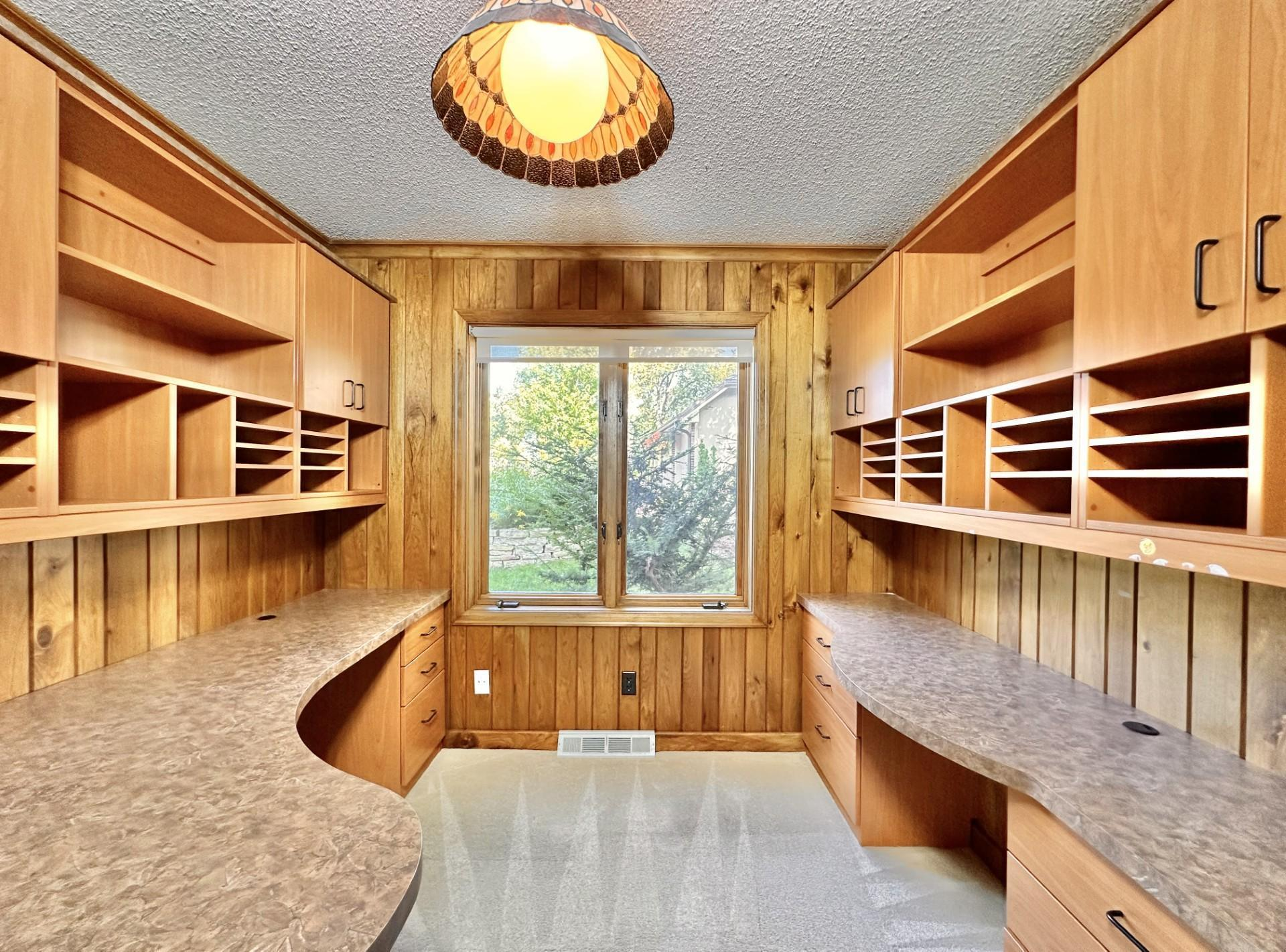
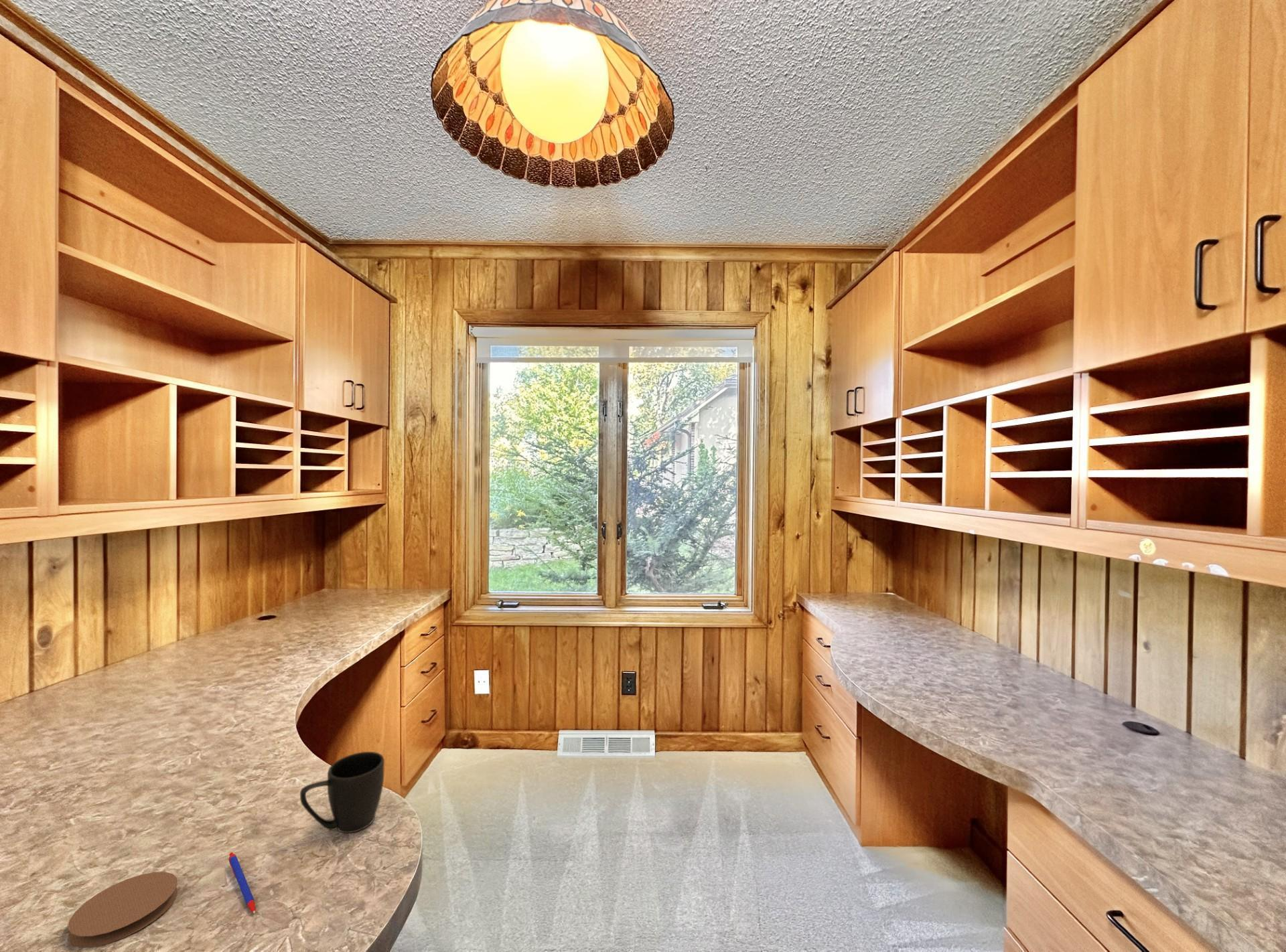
+ pen [228,852,257,914]
+ mug [299,751,385,834]
+ coaster [67,871,178,948]
